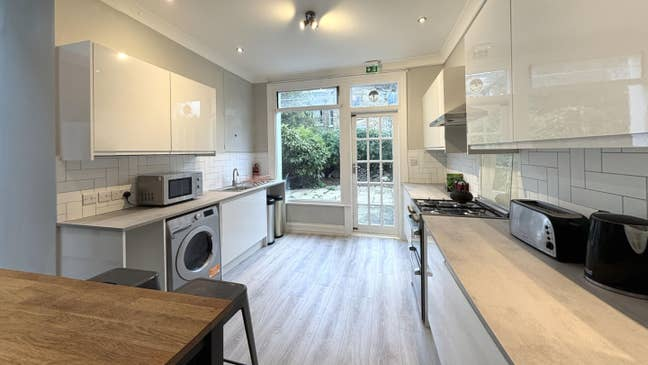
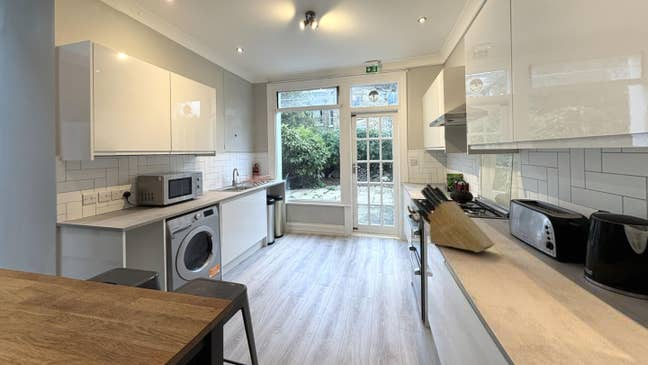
+ knife block [414,183,495,253]
